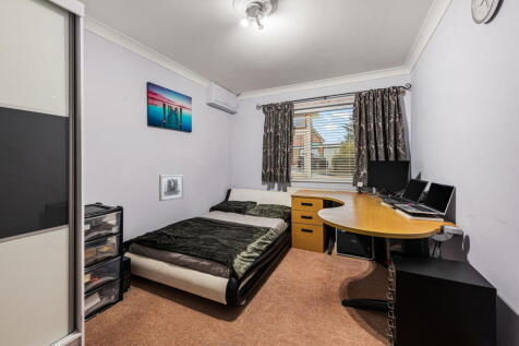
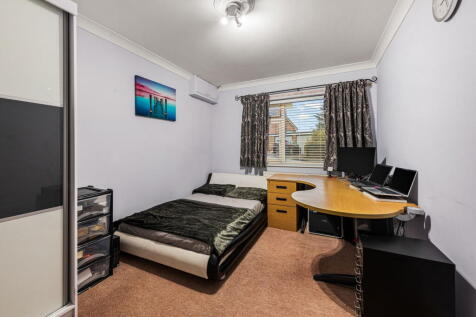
- wall art [158,174,185,202]
